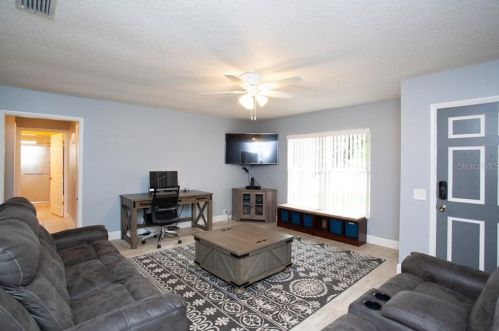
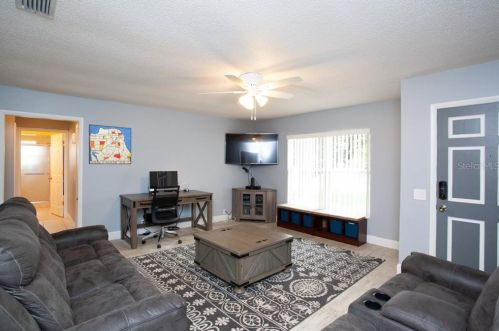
+ wall art [88,123,132,165]
